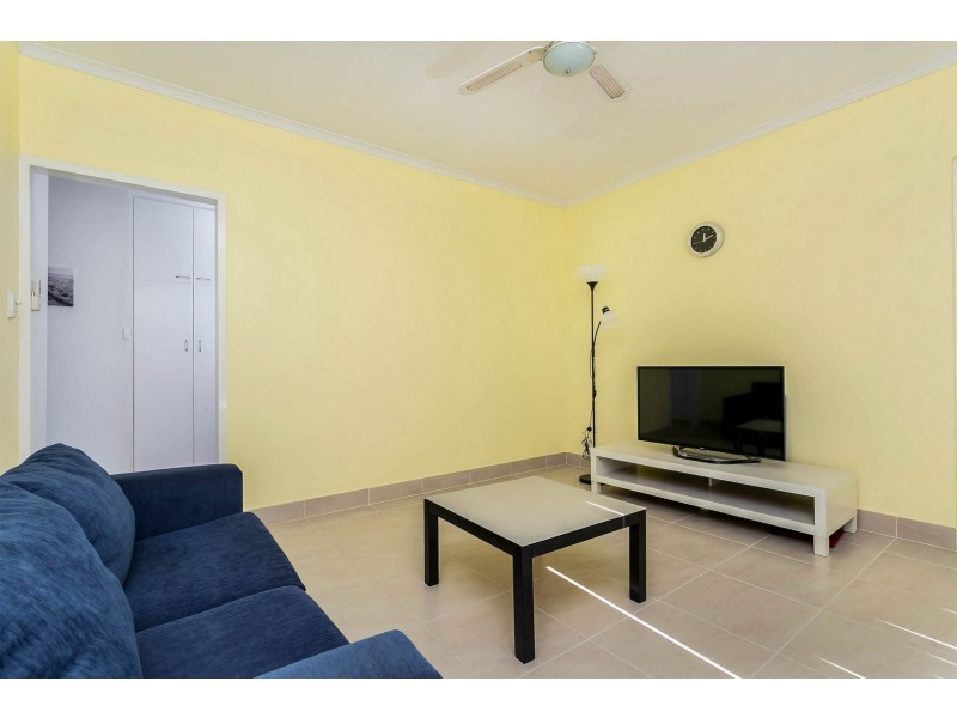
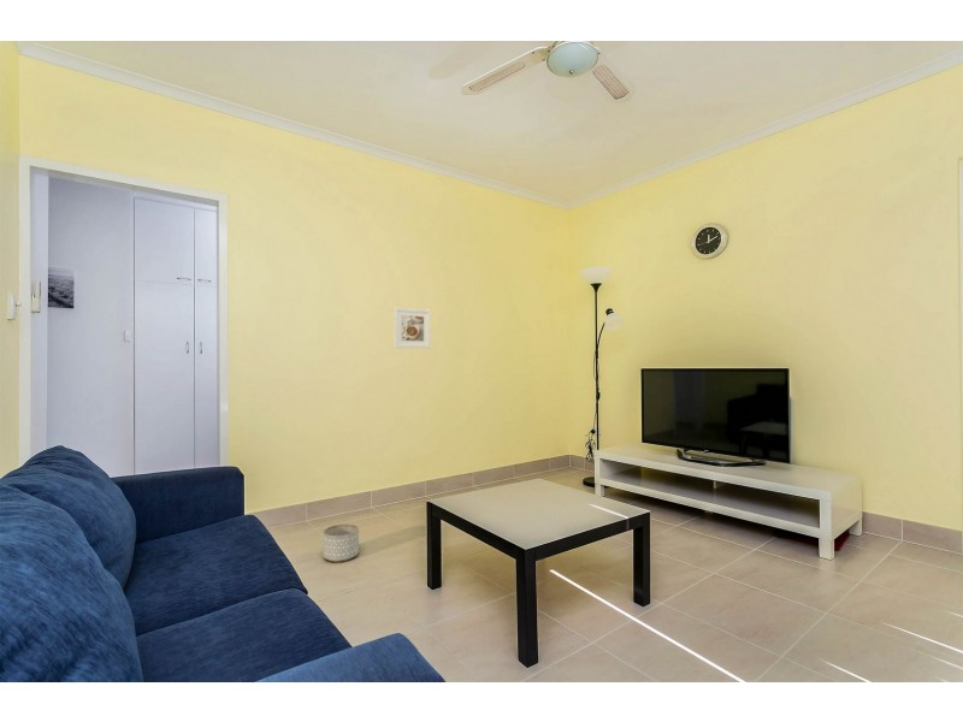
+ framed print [392,307,431,350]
+ planter [323,523,360,563]
